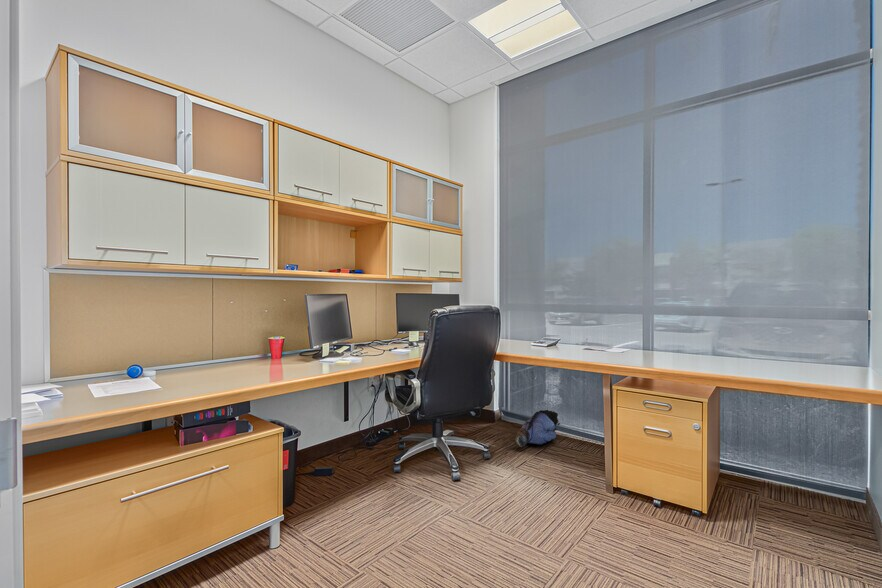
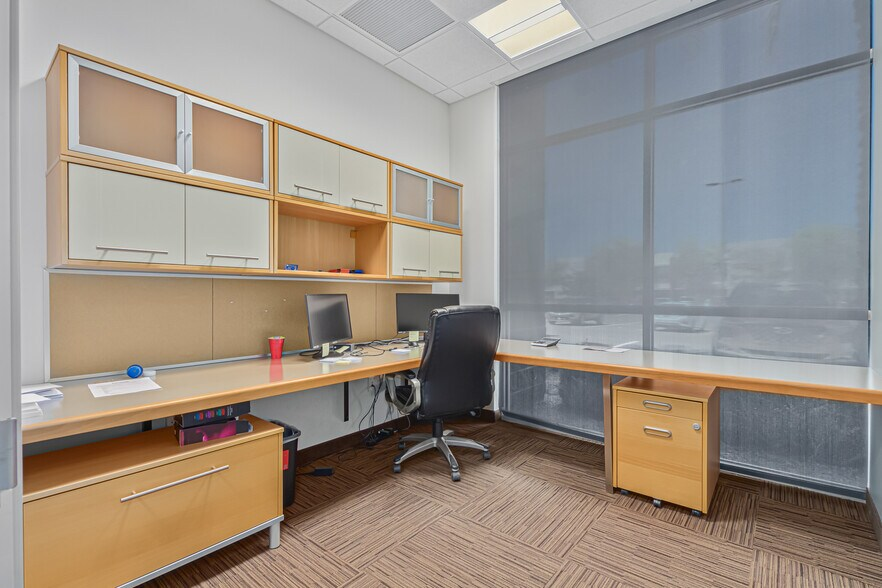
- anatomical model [514,409,564,448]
